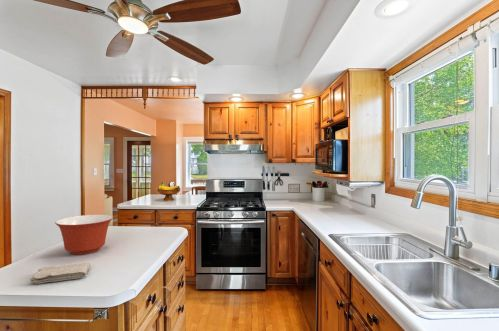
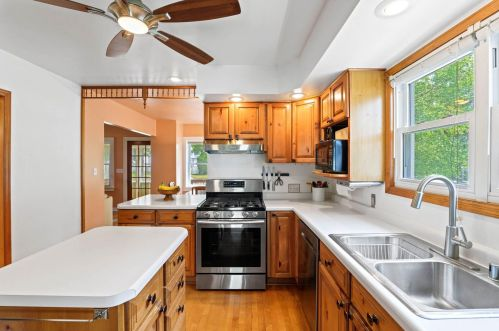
- washcloth [29,262,92,285]
- mixing bowl [54,214,114,256]
